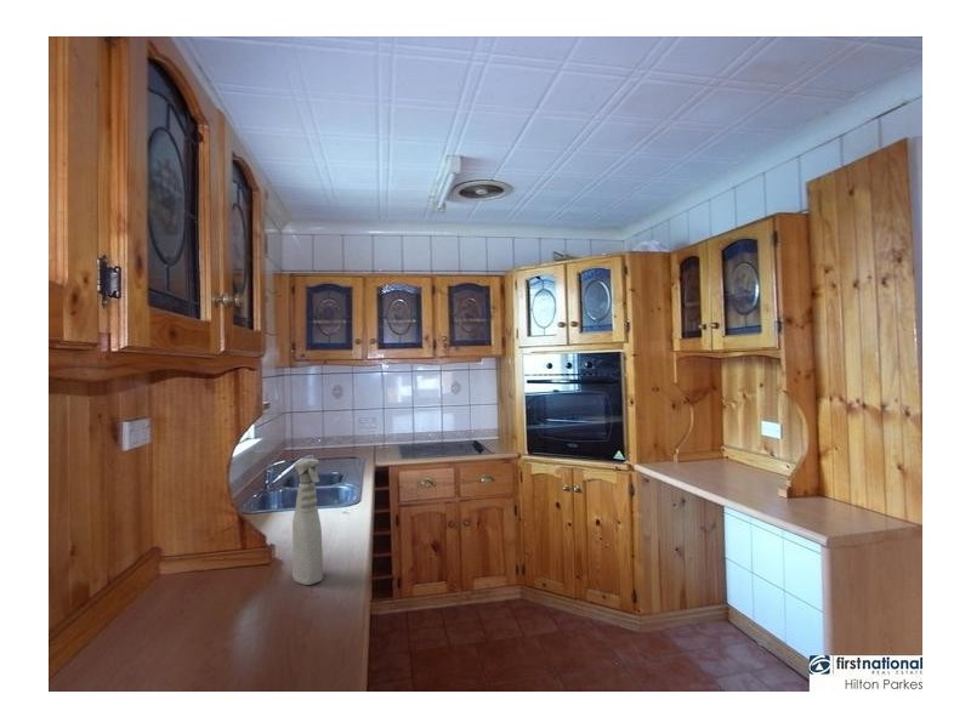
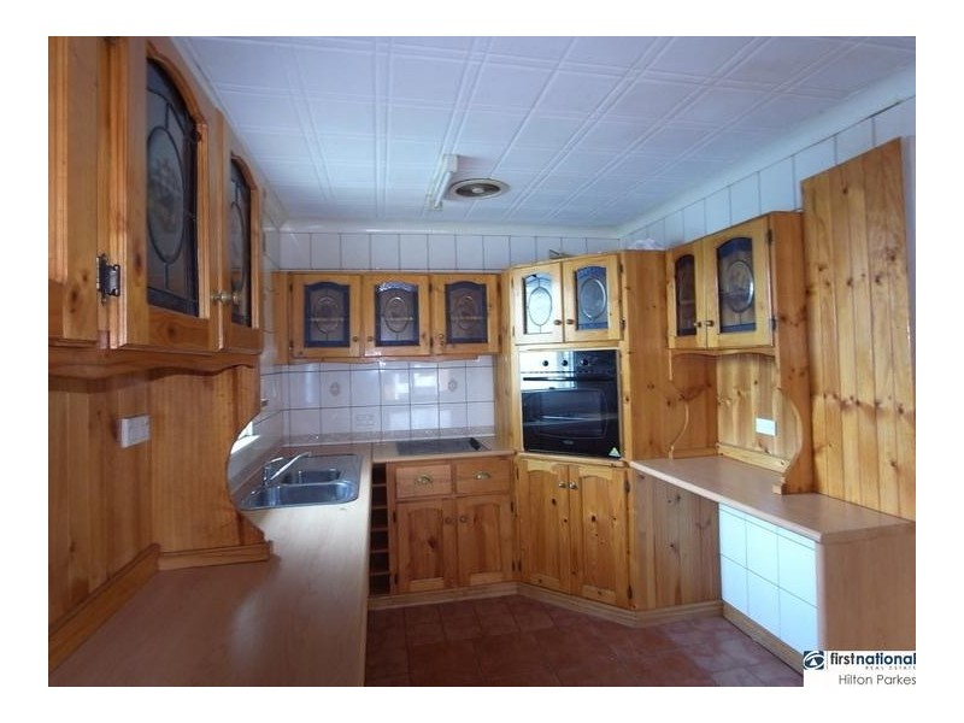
- spray bottle [291,457,324,586]
